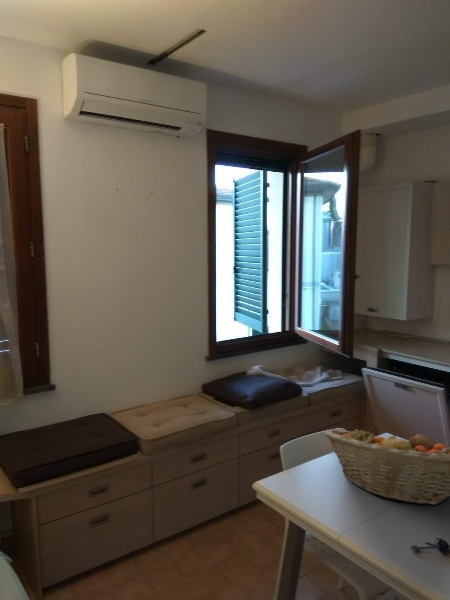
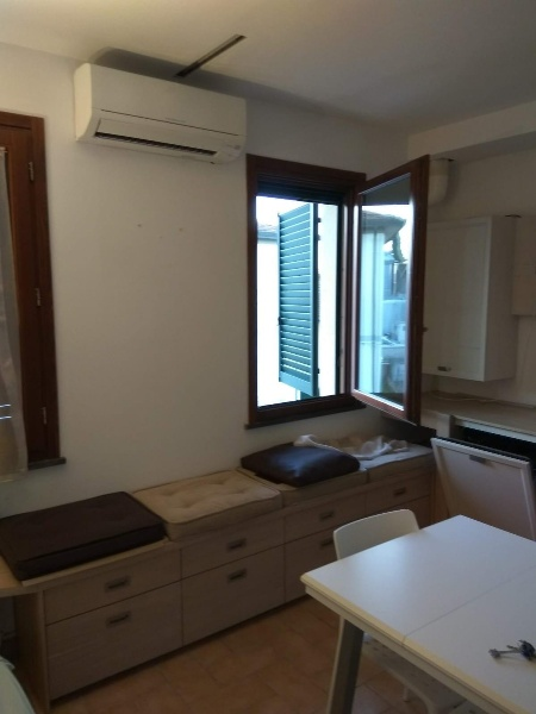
- fruit basket [323,427,450,506]
